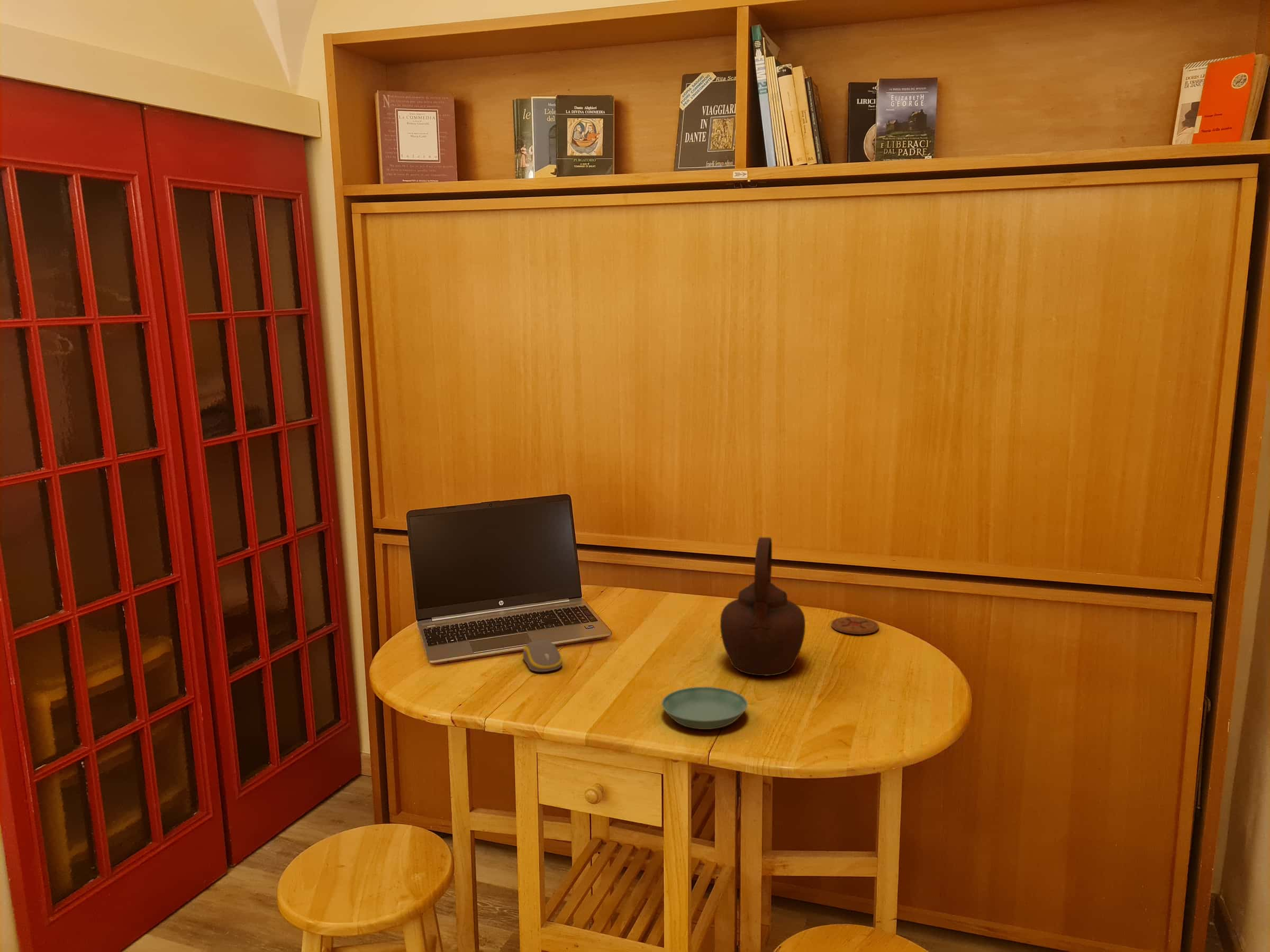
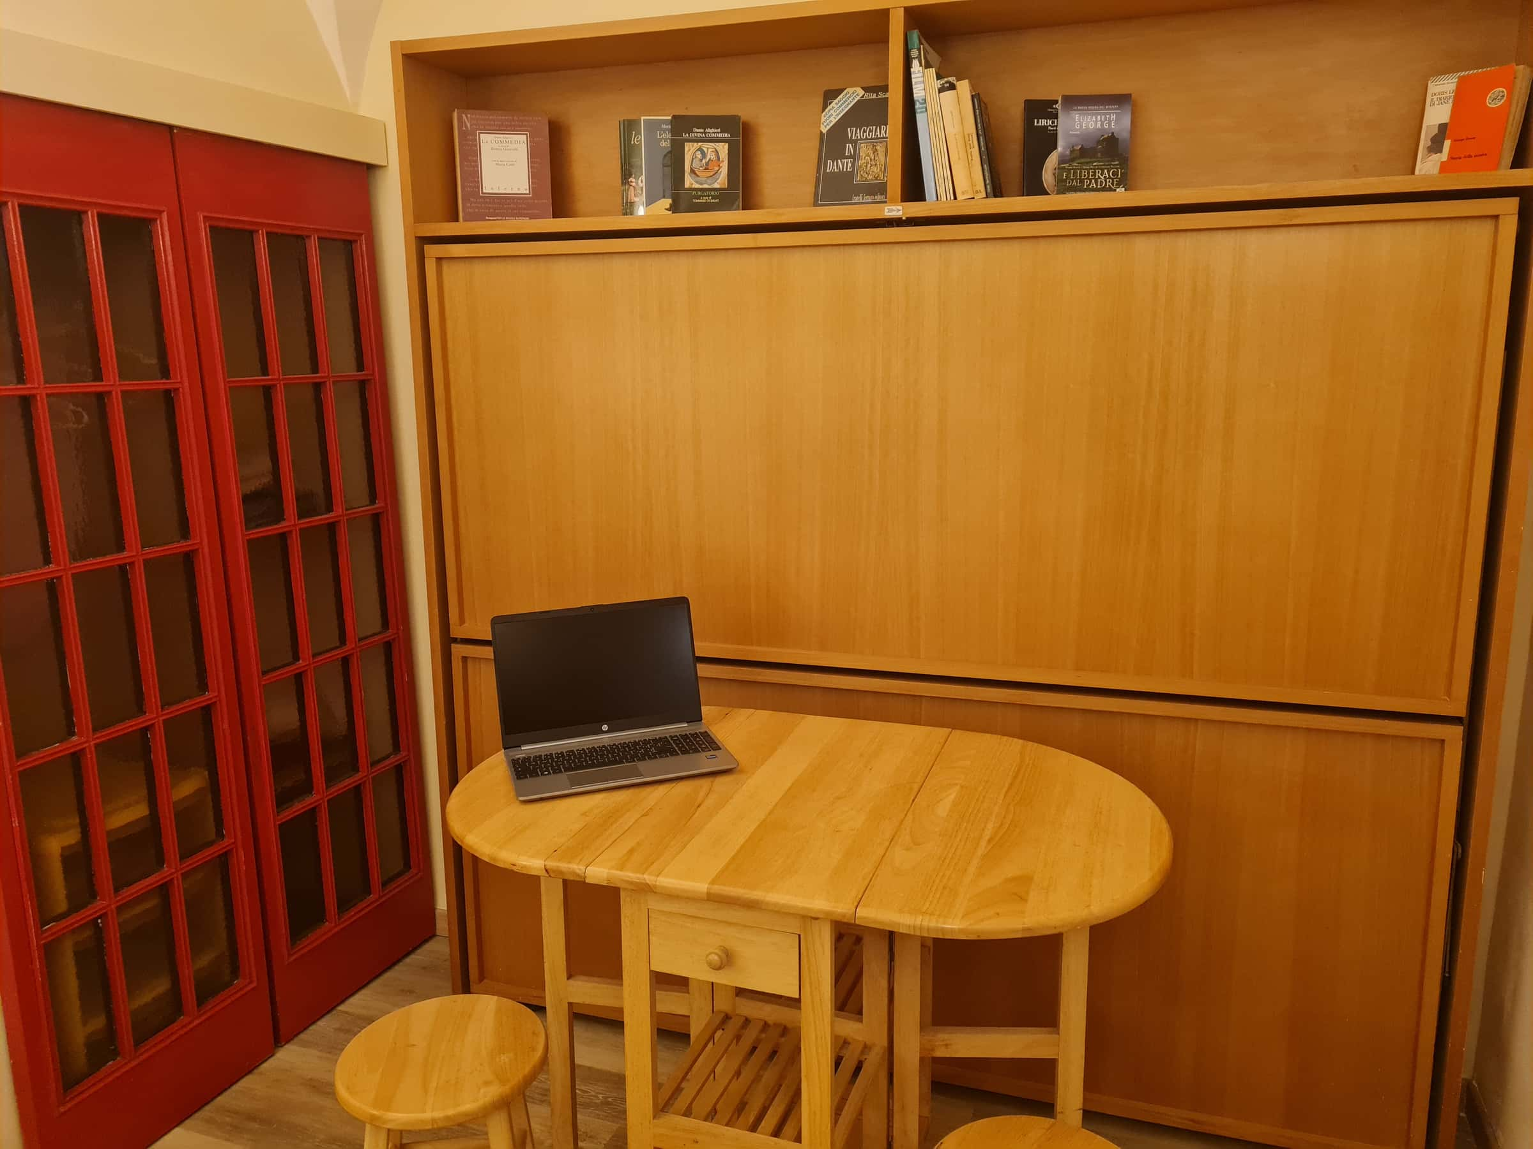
- coaster [831,616,879,635]
- computer mouse [522,639,563,672]
- teapot [720,537,806,676]
- saucer [661,686,748,730]
